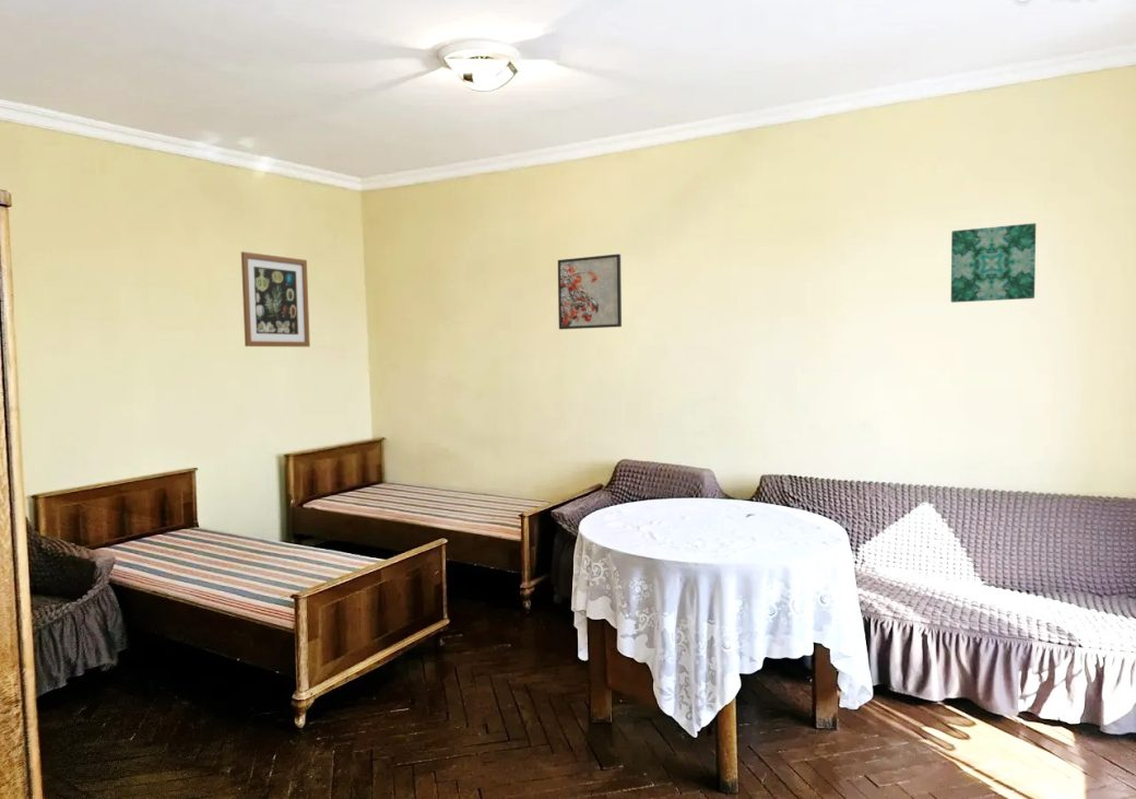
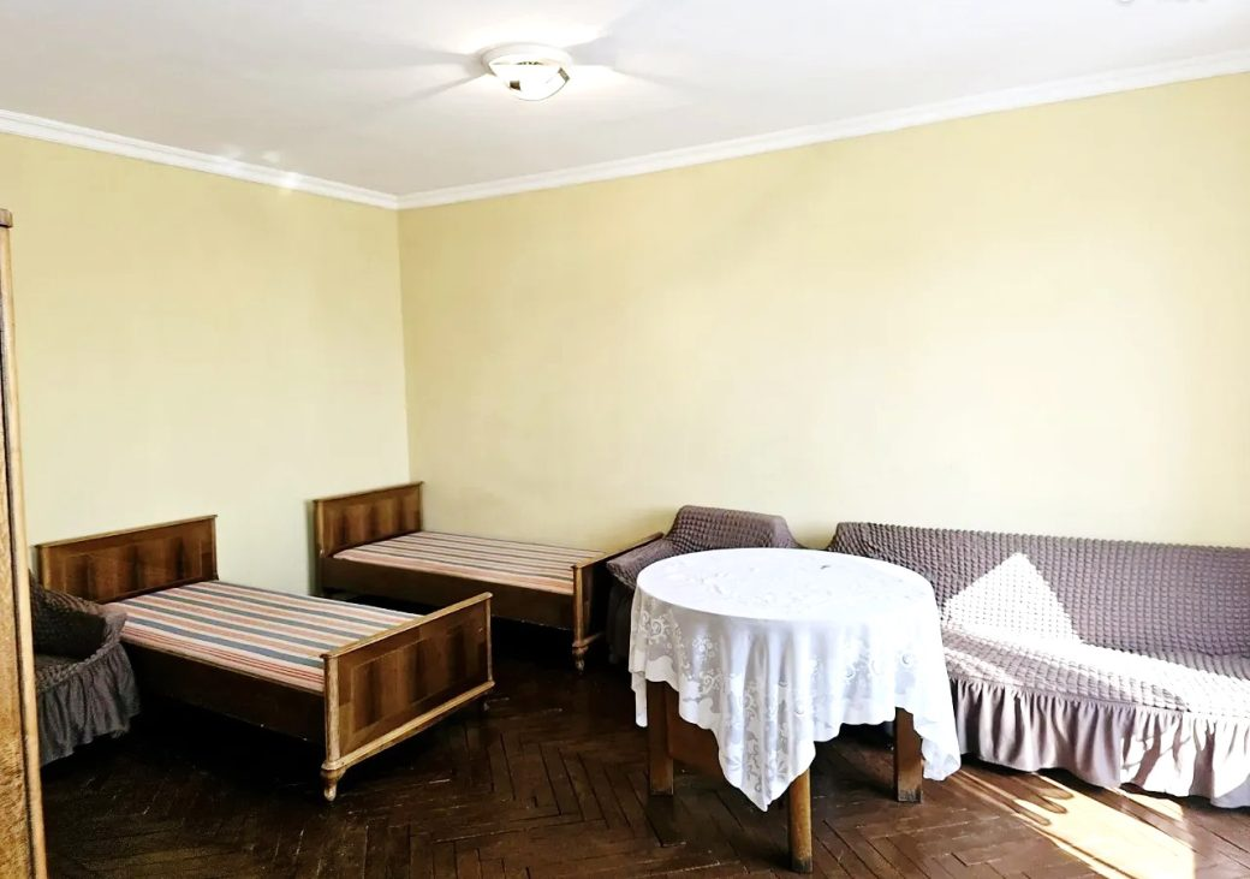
- wall art [240,250,311,348]
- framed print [557,252,623,330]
- wall art [950,222,1037,304]
